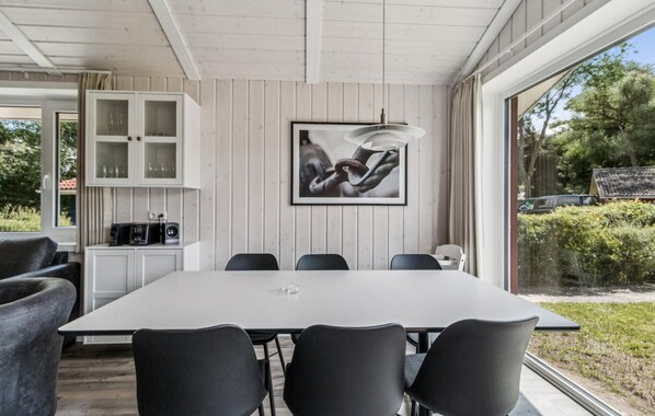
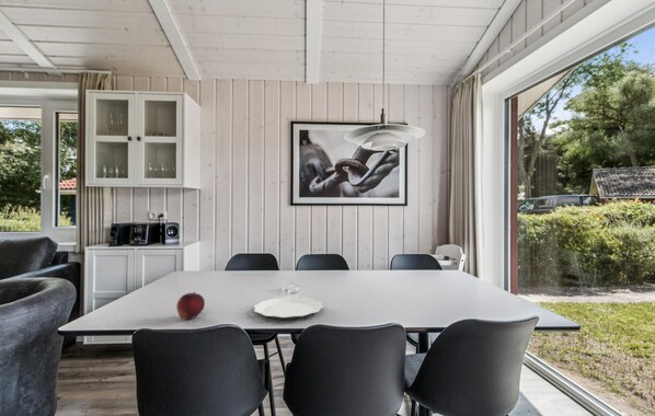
+ fruit [175,291,206,321]
+ plate [253,296,324,321]
